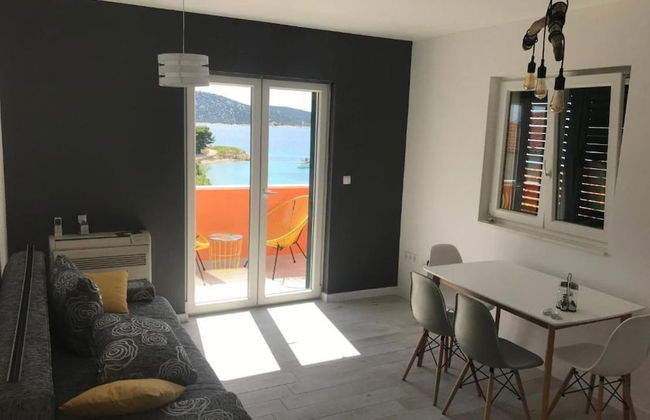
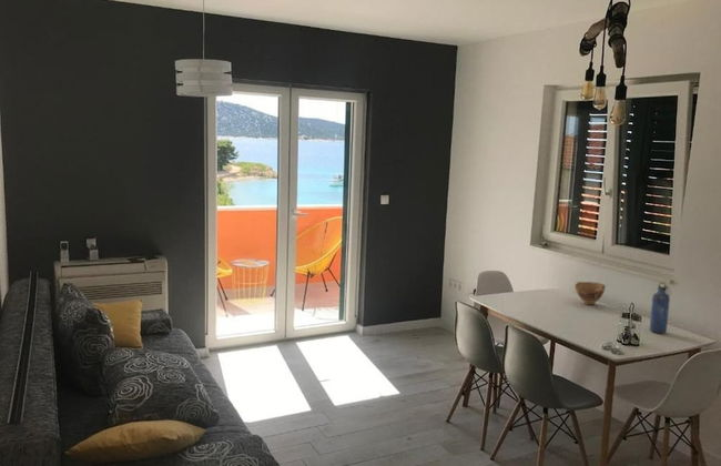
+ water bottle [649,282,672,334]
+ bowl [573,281,607,306]
